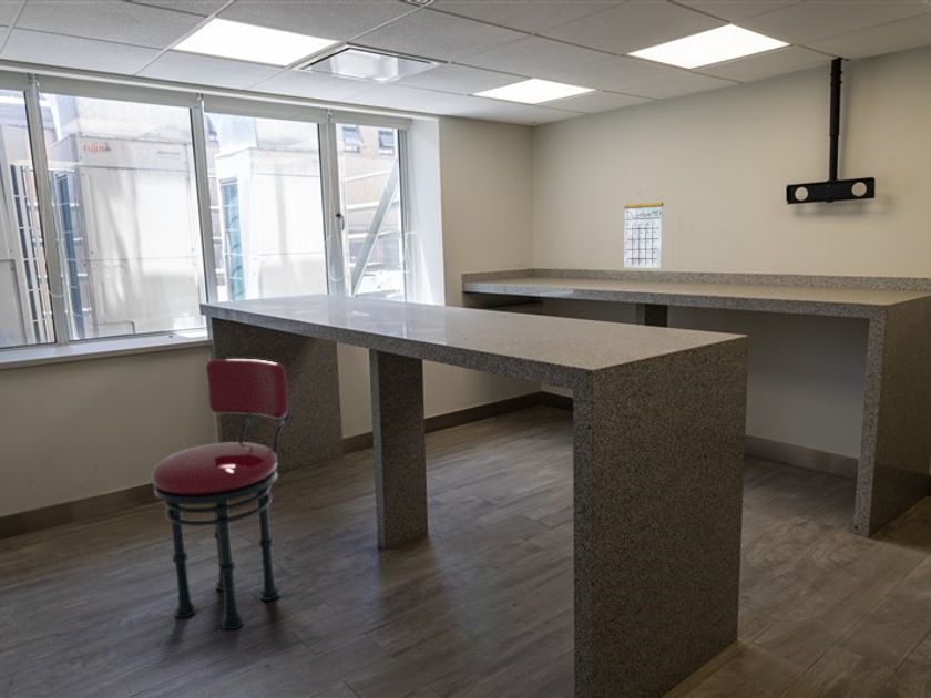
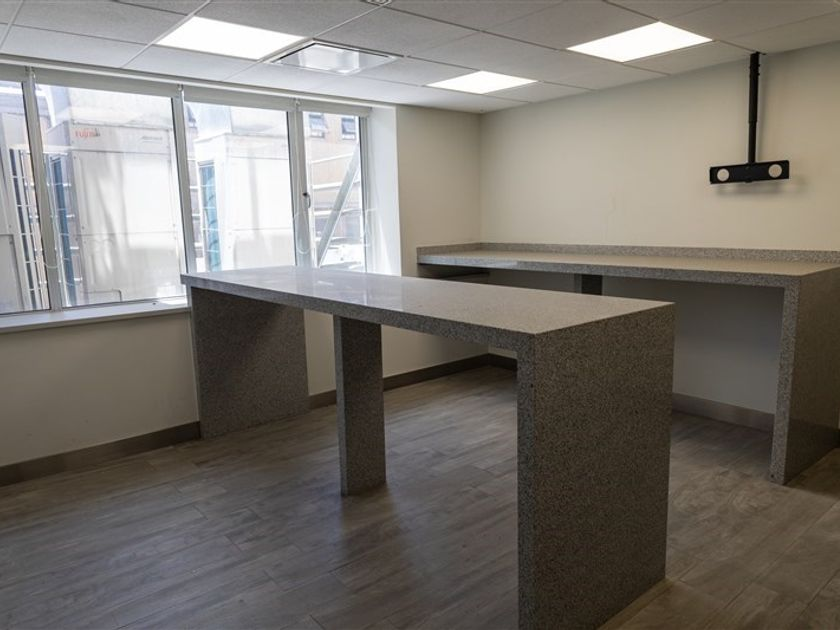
- stool [151,358,290,630]
- calendar [623,189,665,269]
